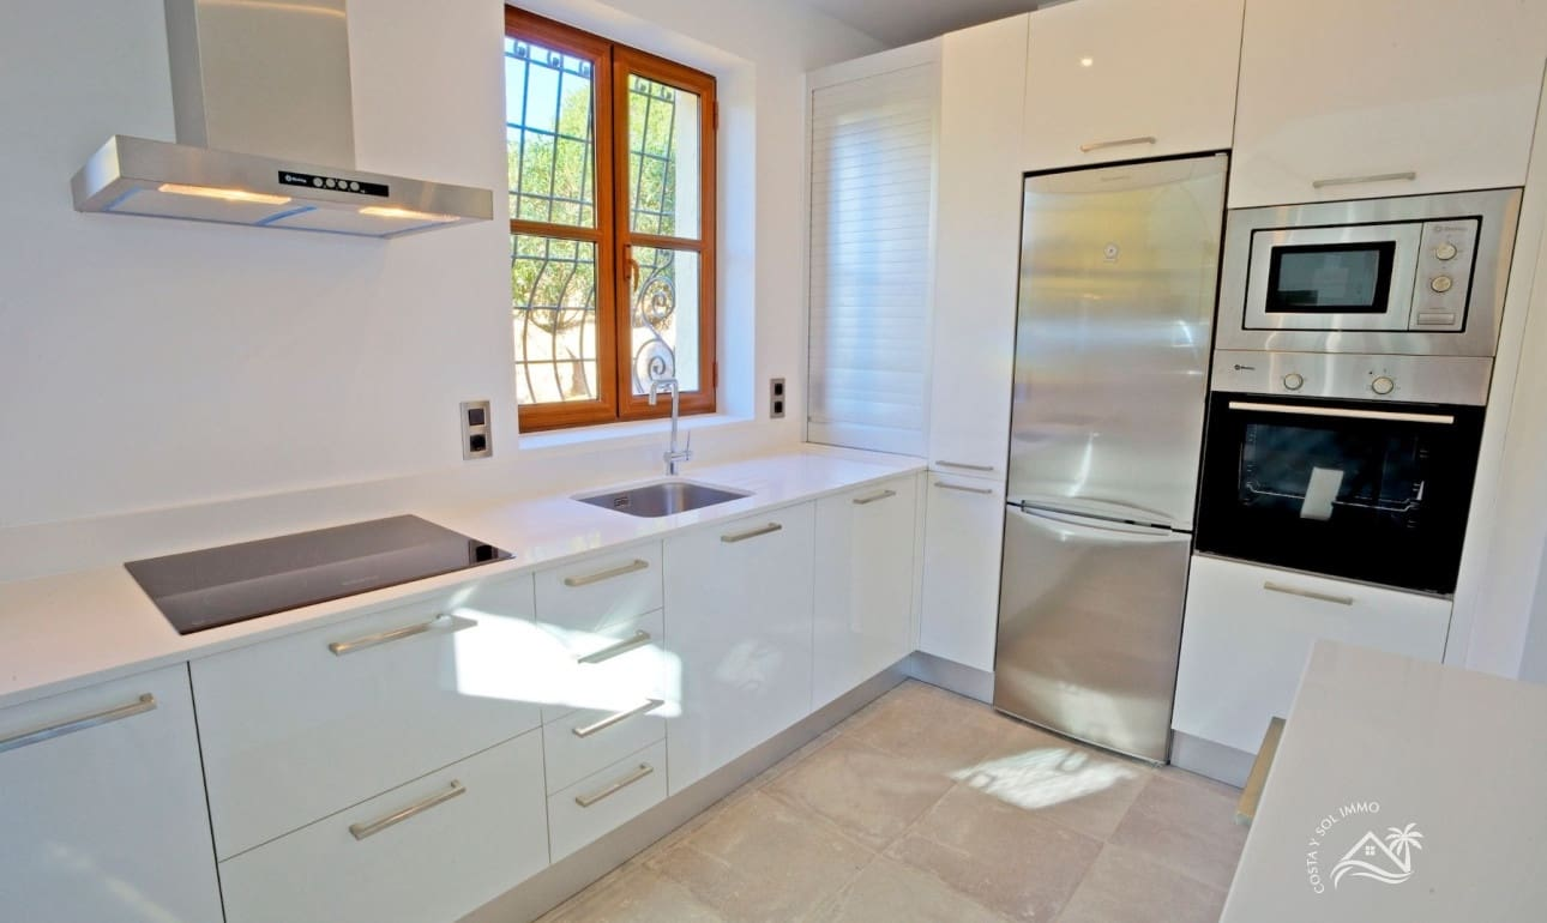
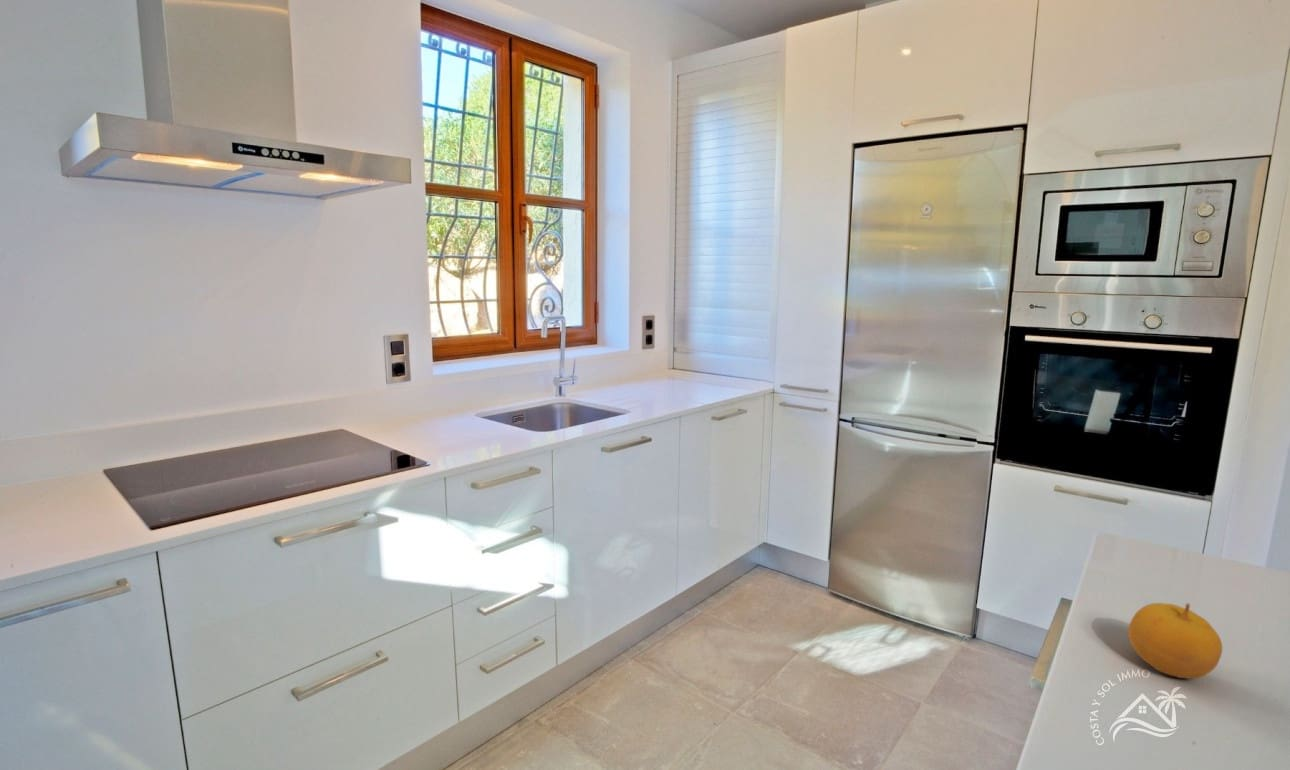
+ fruit [1127,602,1223,680]
